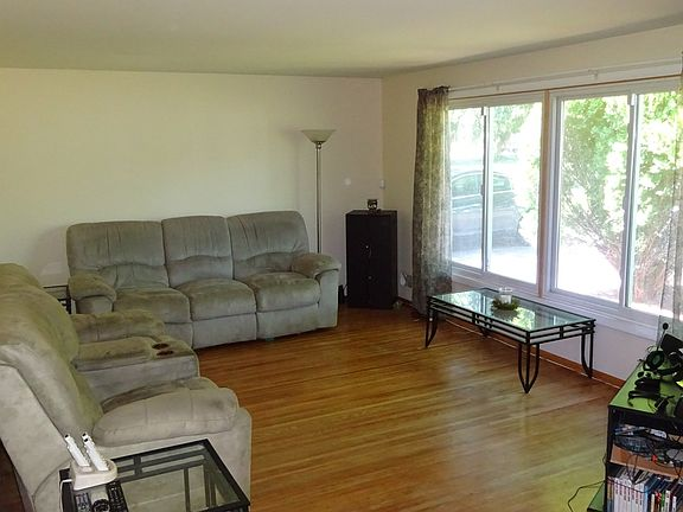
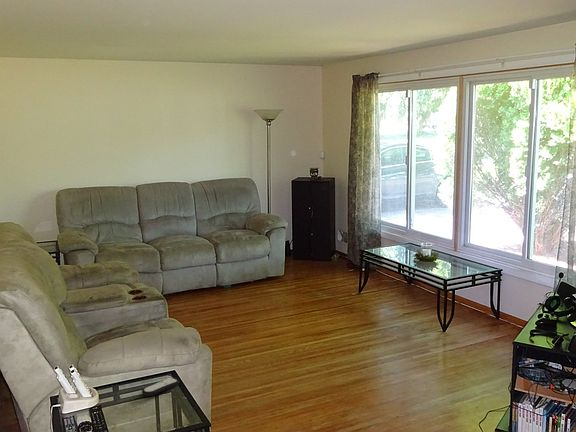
+ remote control [141,376,180,397]
